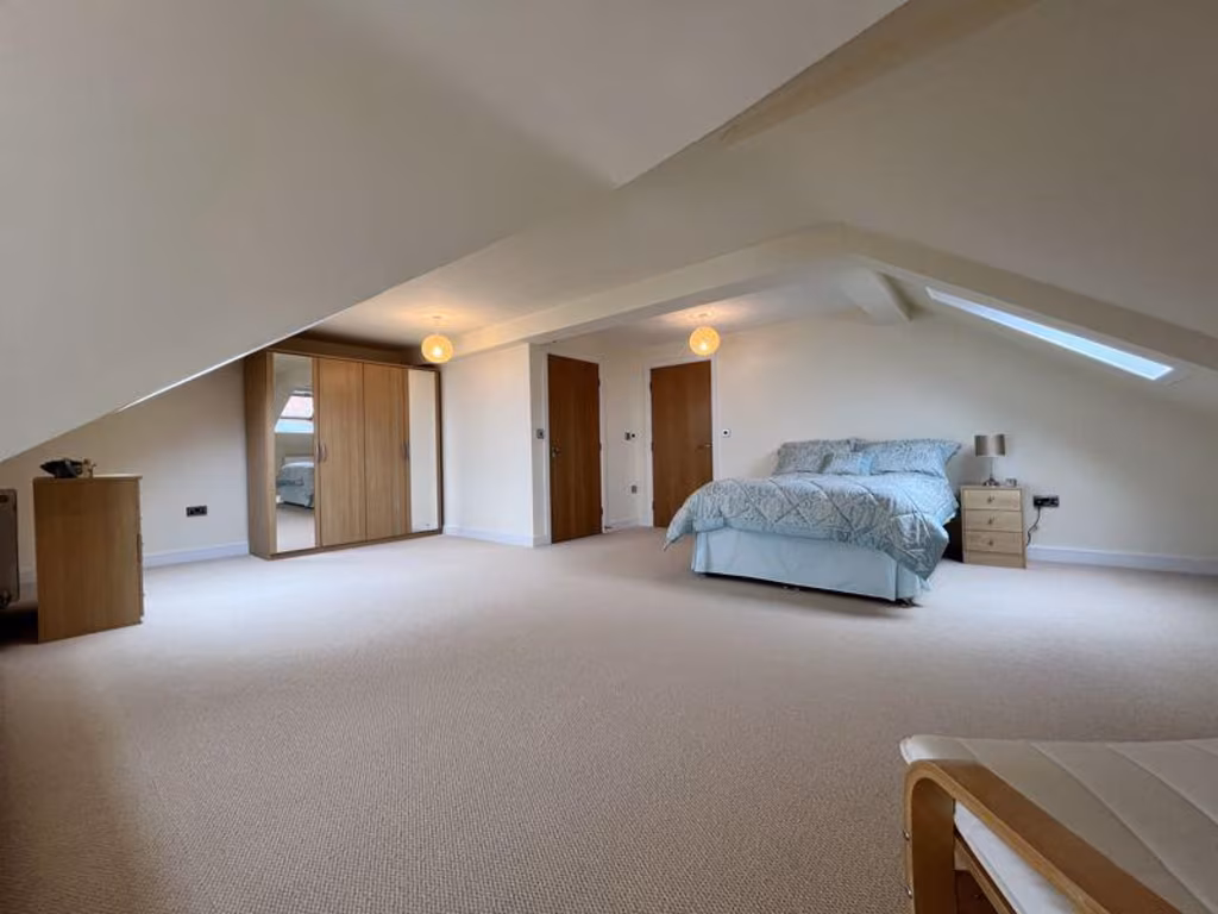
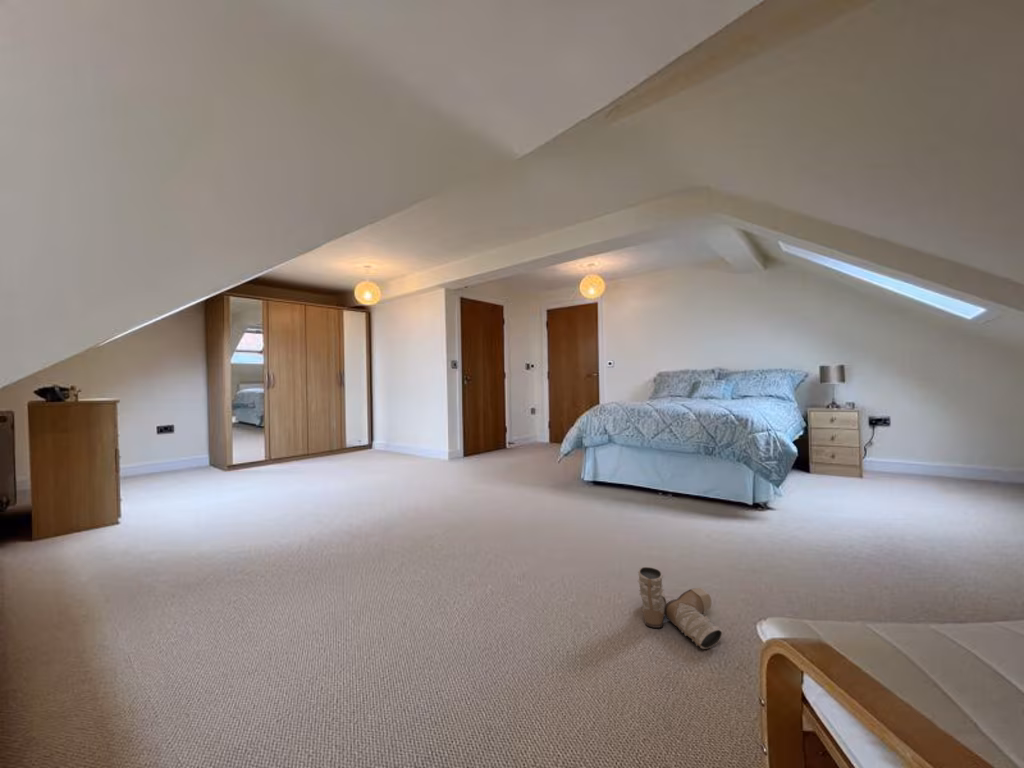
+ boots [637,566,724,650]
